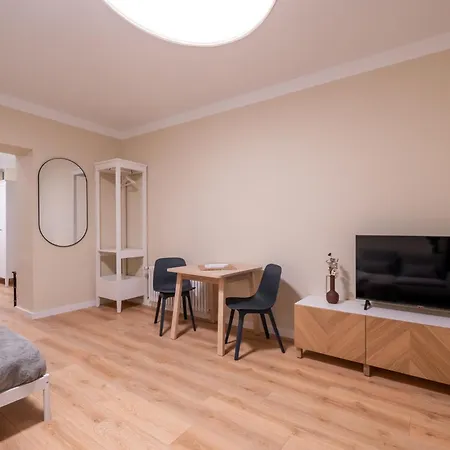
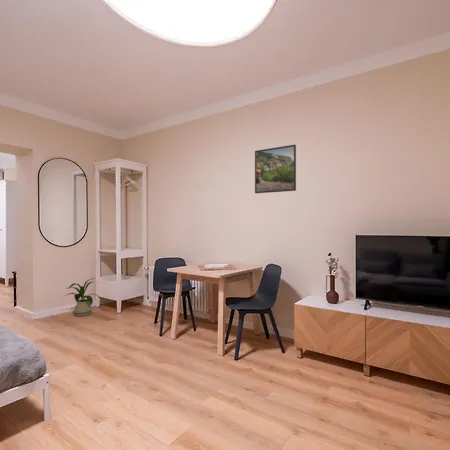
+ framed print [254,144,297,194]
+ house plant [64,277,102,317]
